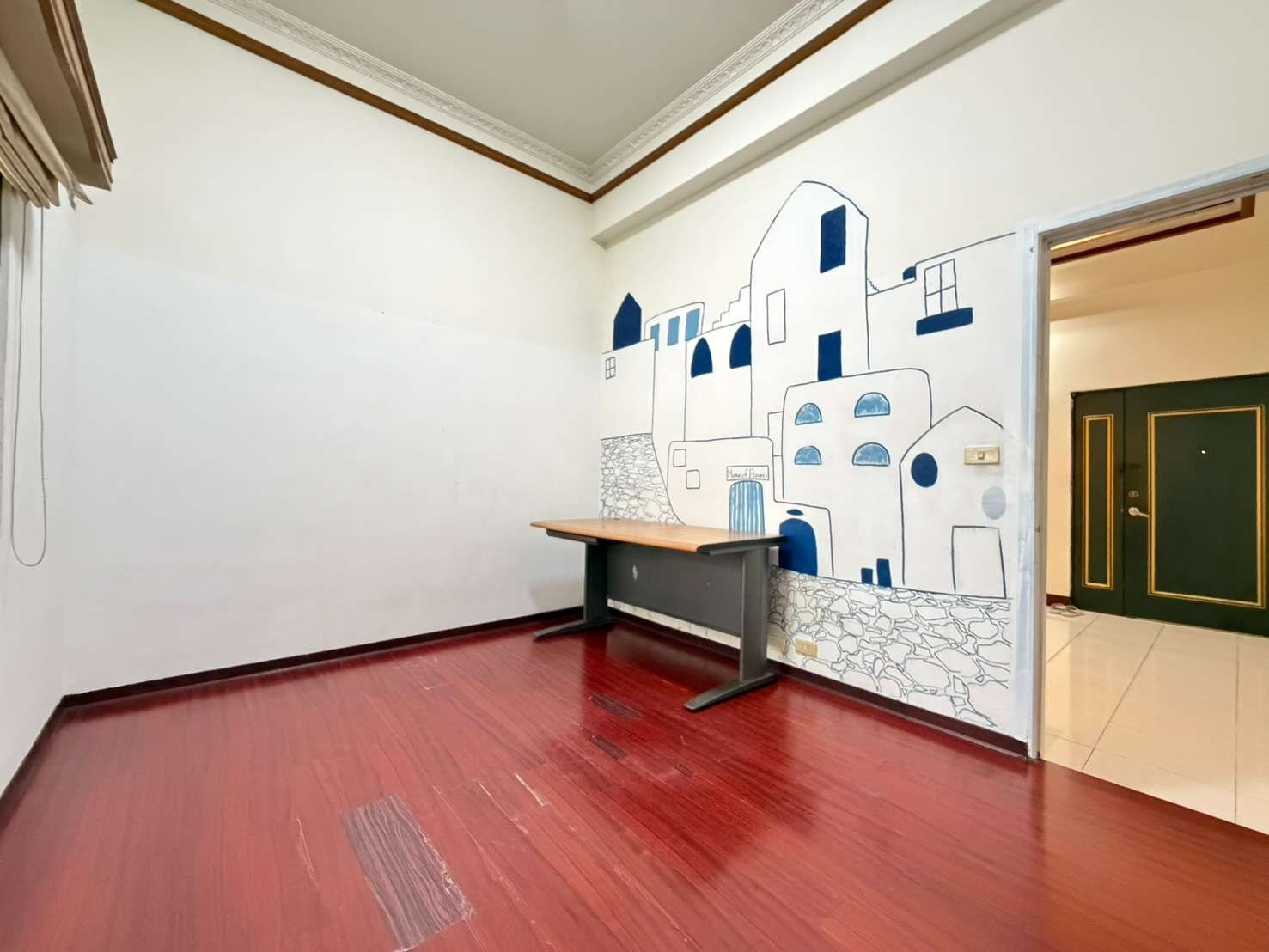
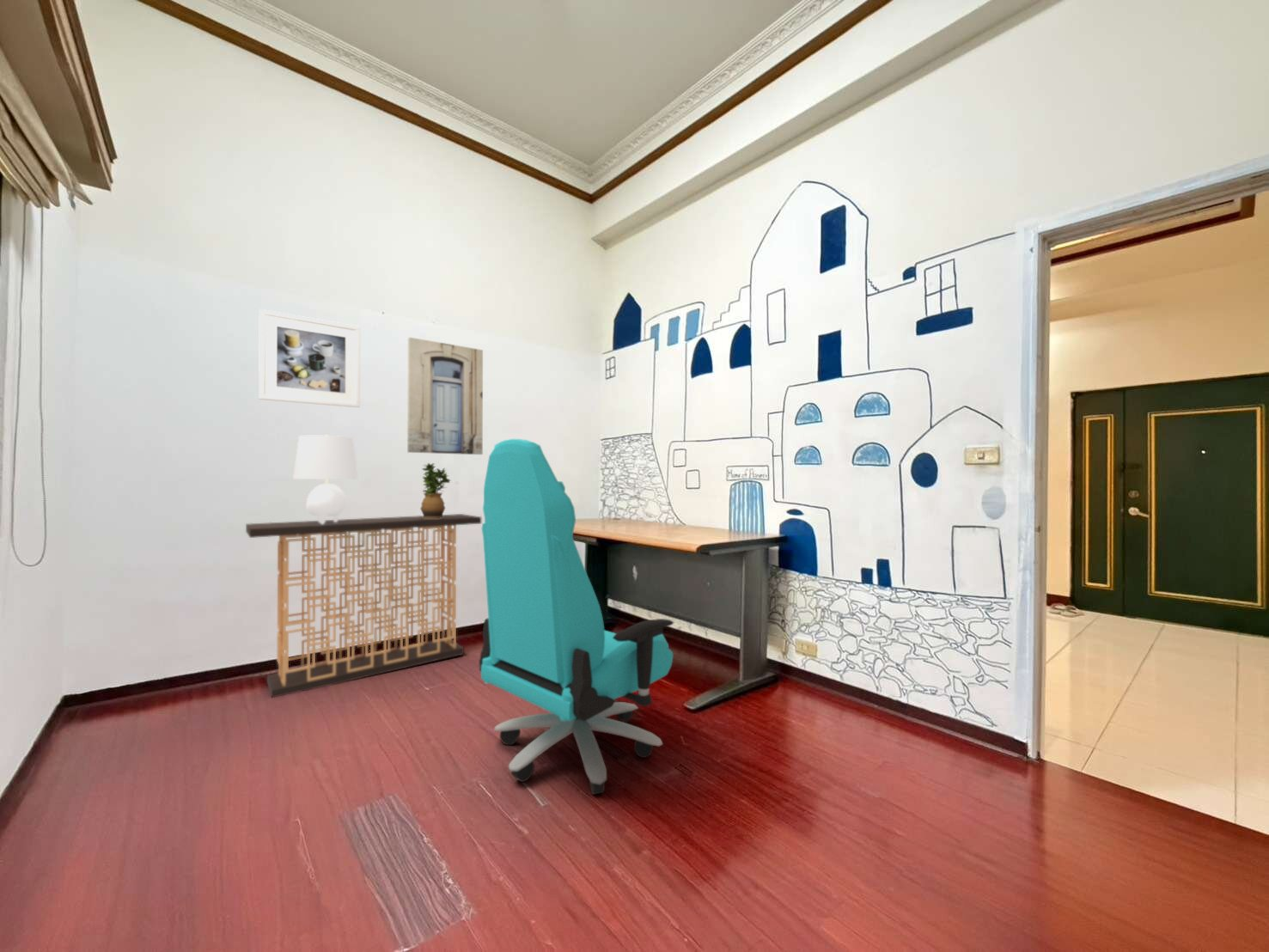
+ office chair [478,438,674,796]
+ console table [245,513,482,699]
+ table lamp [292,433,359,524]
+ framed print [258,308,361,408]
+ wall art [406,337,484,455]
+ potted plant [419,462,452,518]
